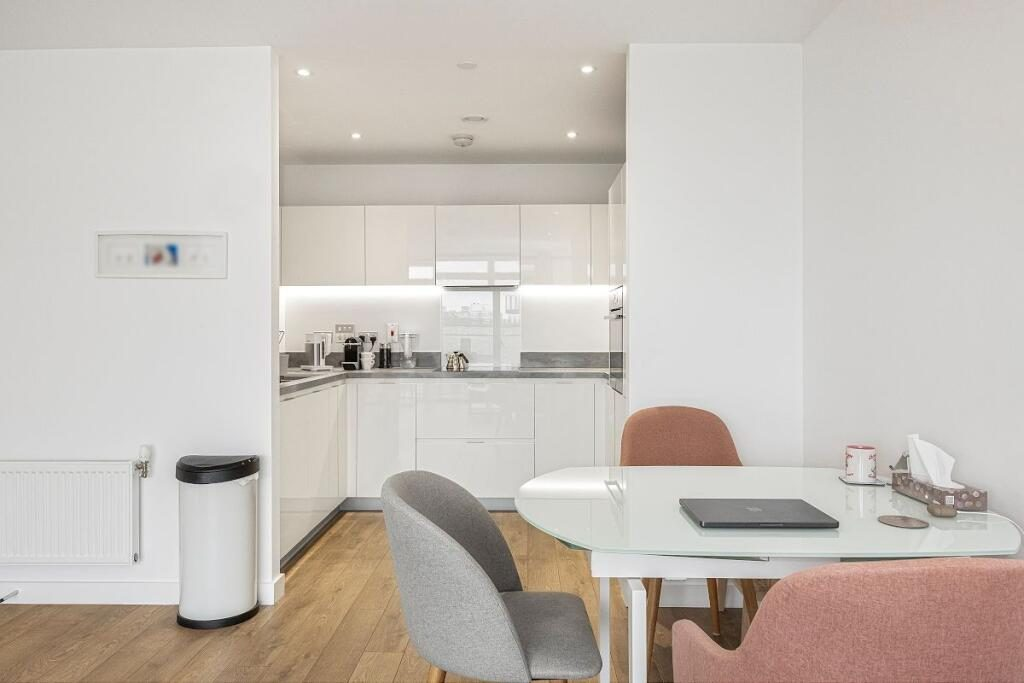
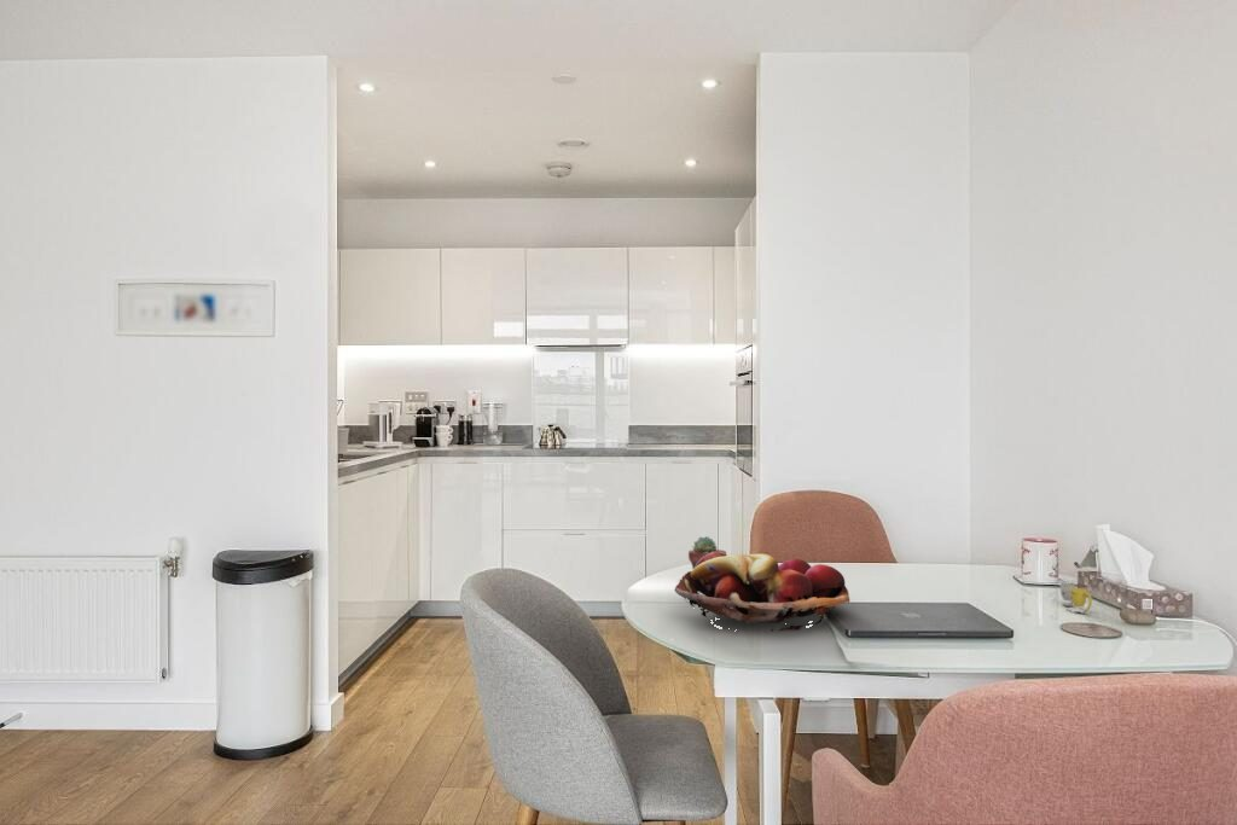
+ potted succulent [687,535,727,570]
+ mug [1059,582,1093,614]
+ fruit basket [673,552,850,632]
